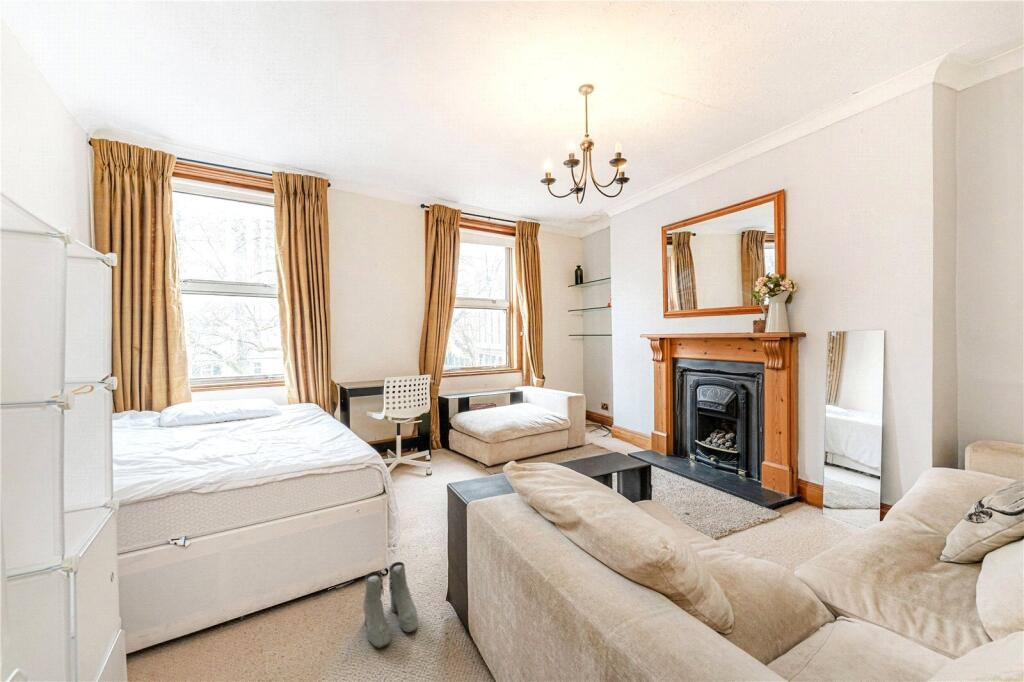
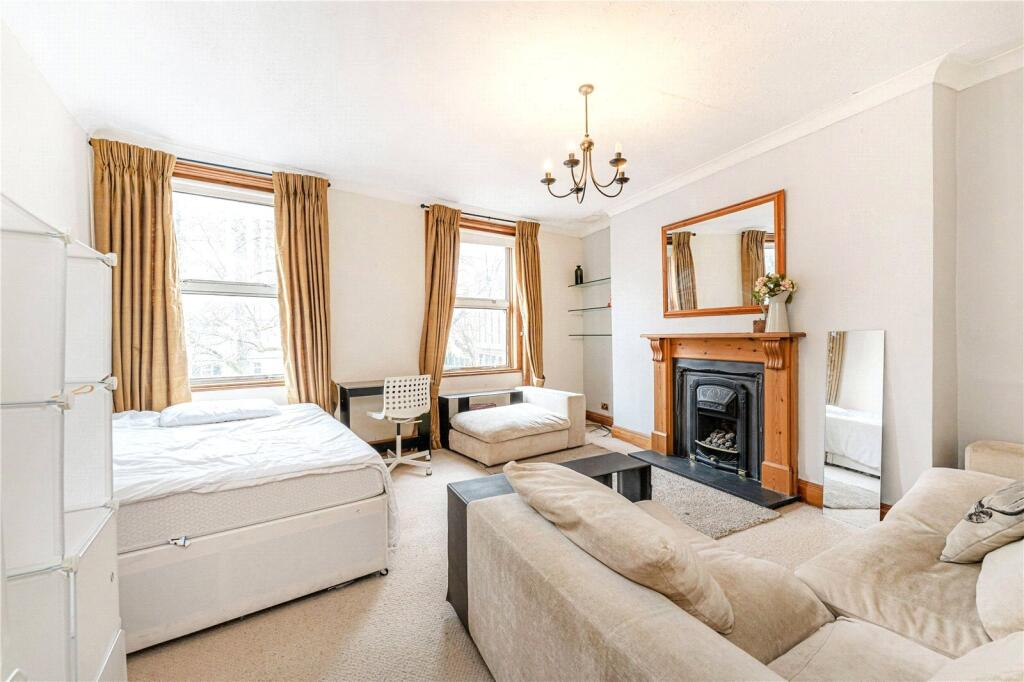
- boots [362,561,419,649]
